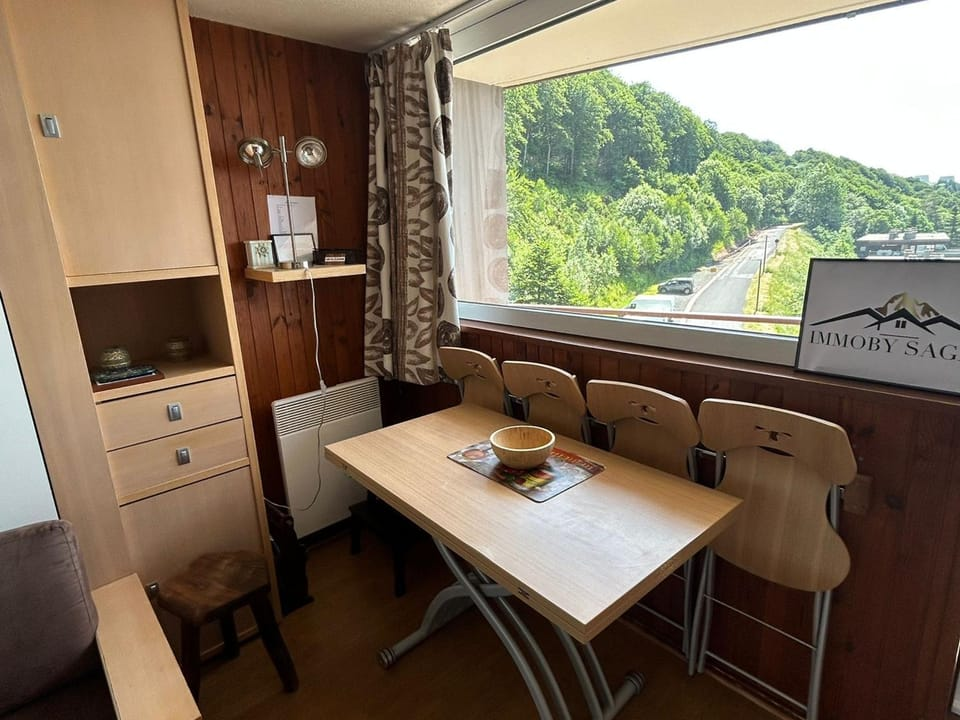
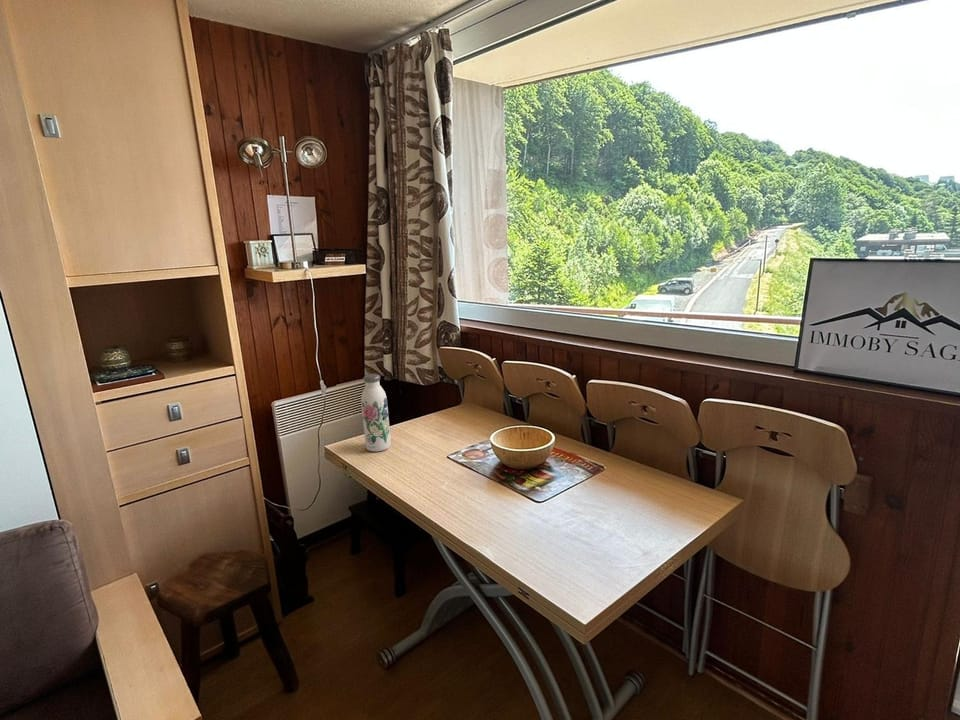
+ water bottle [360,373,392,452]
